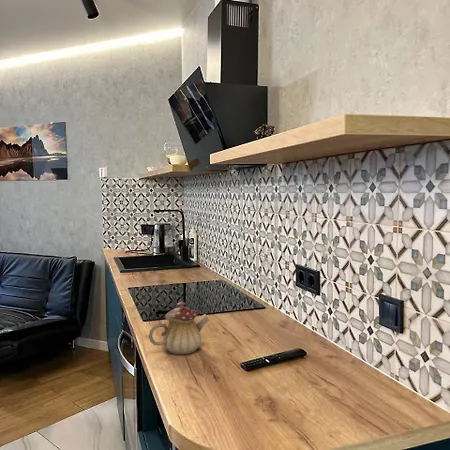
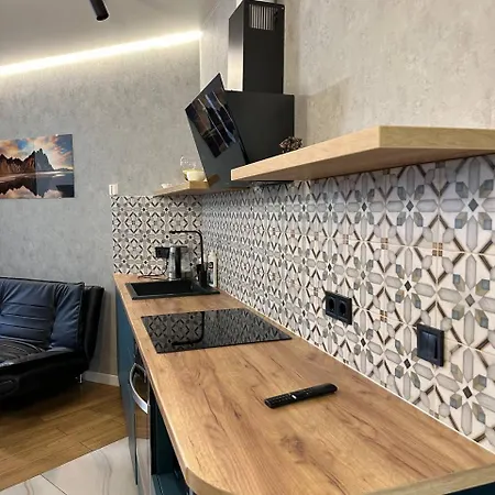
- teapot [148,301,210,355]
